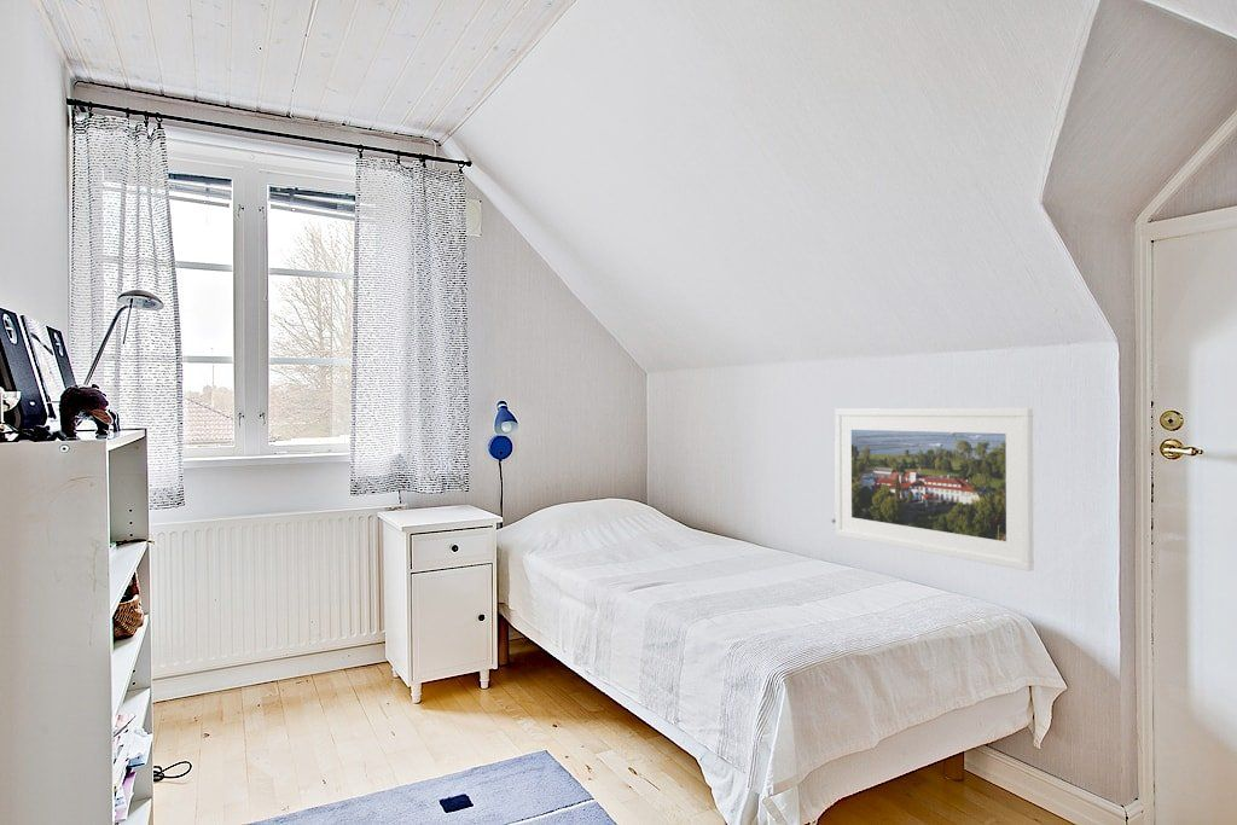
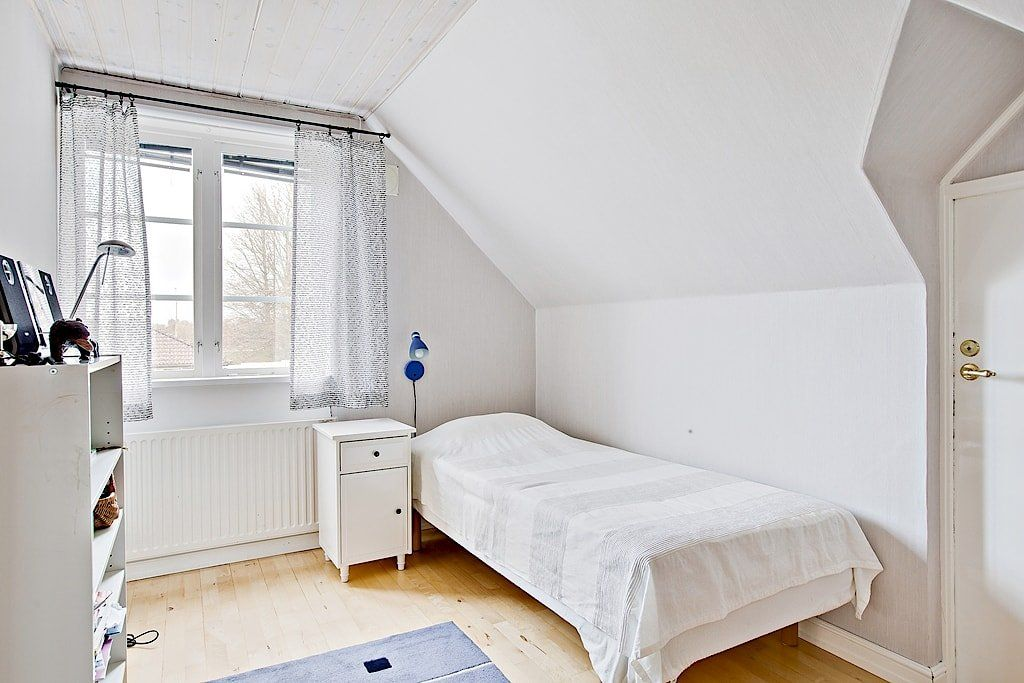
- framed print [834,407,1035,573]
